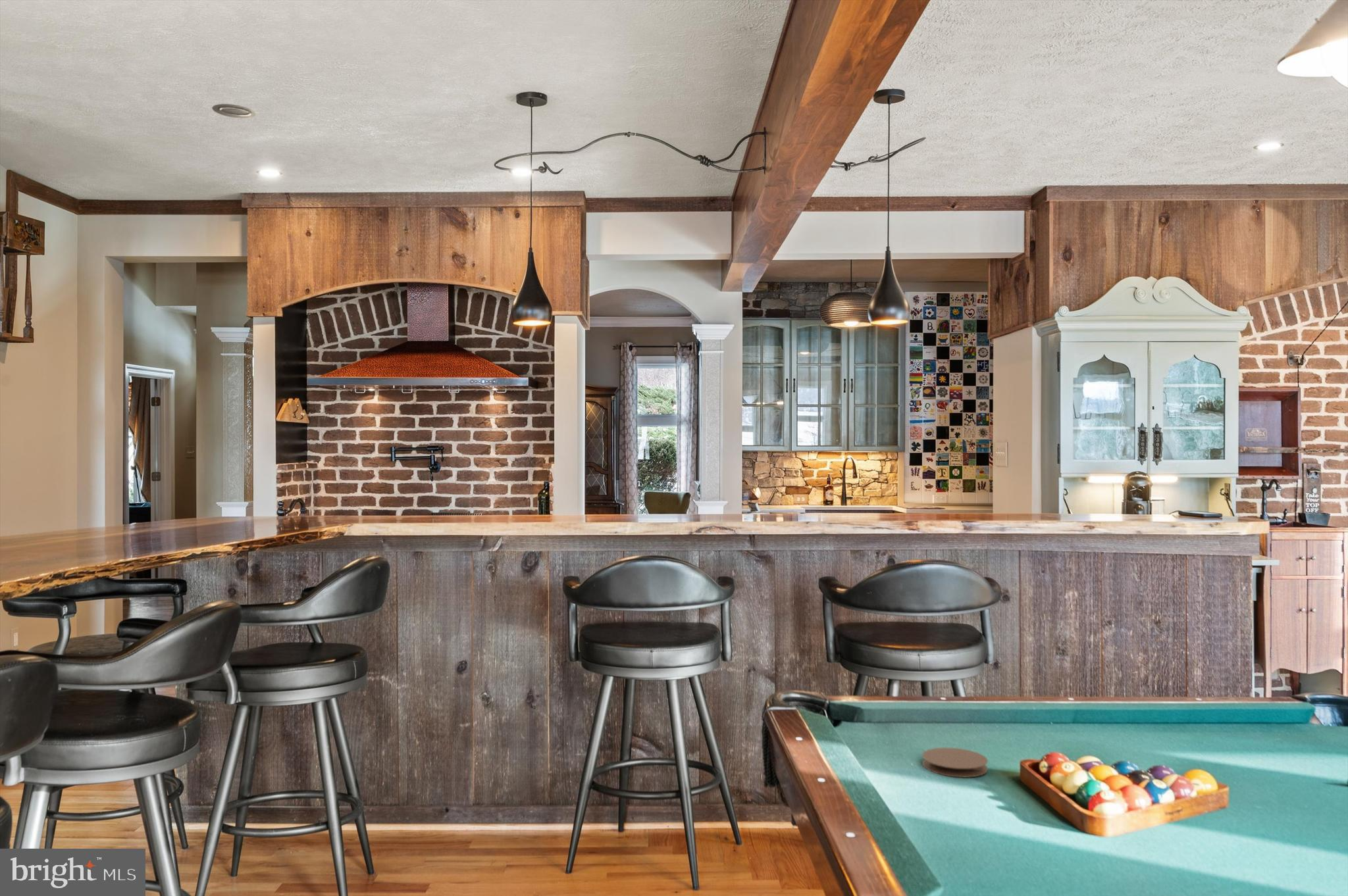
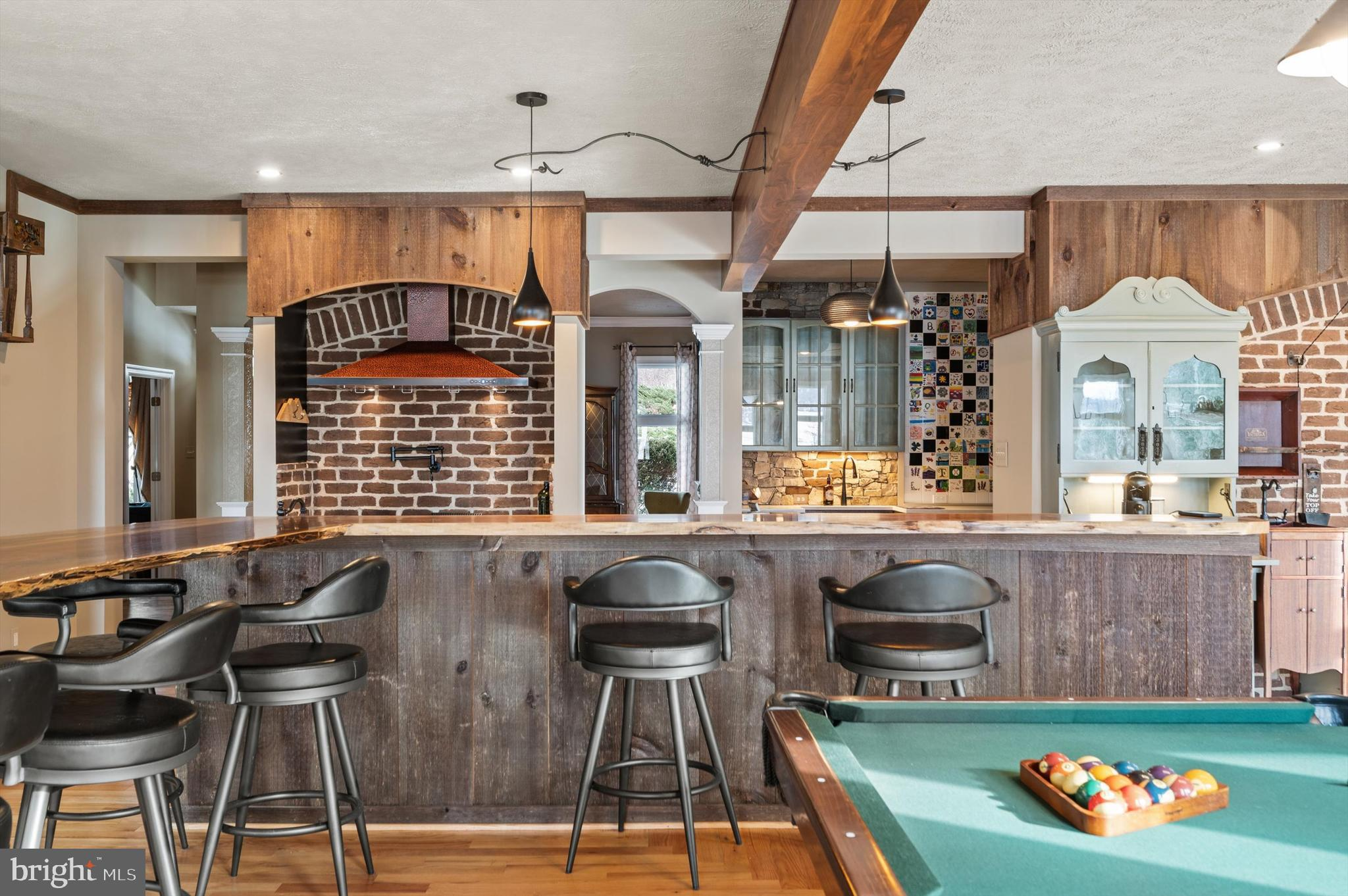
- coaster [921,747,989,778]
- recessed light [211,103,256,119]
